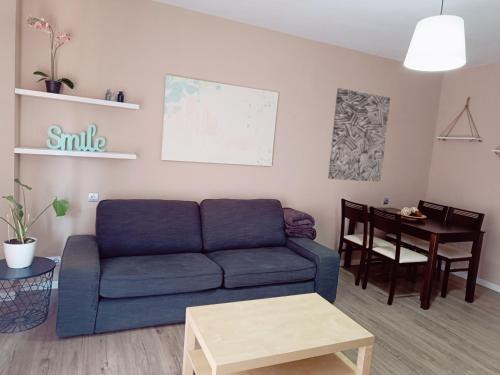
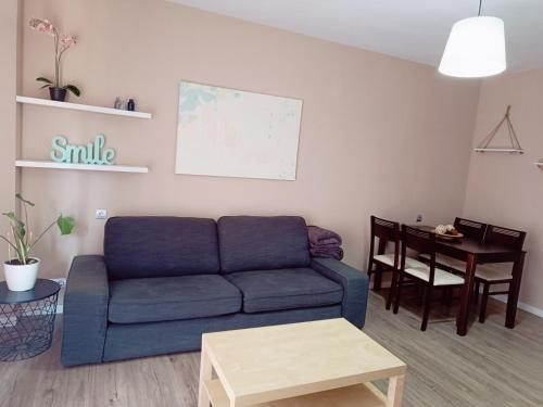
- wall art [327,87,391,183]
